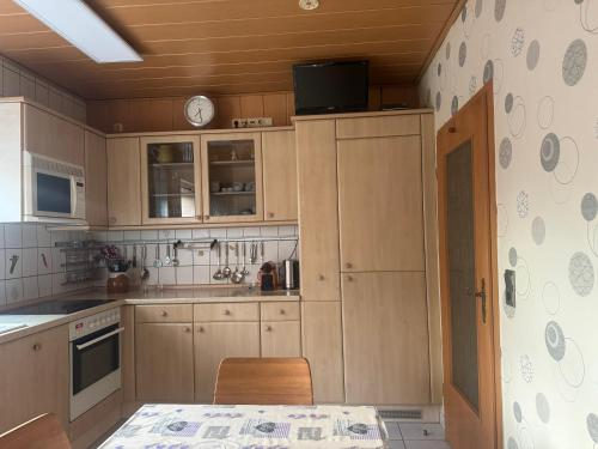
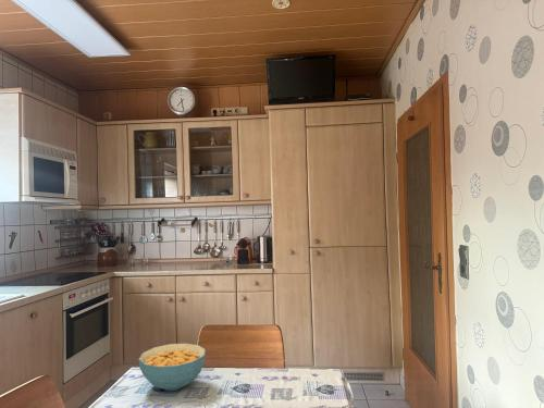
+ cereal bowl [137,343,207,392]
